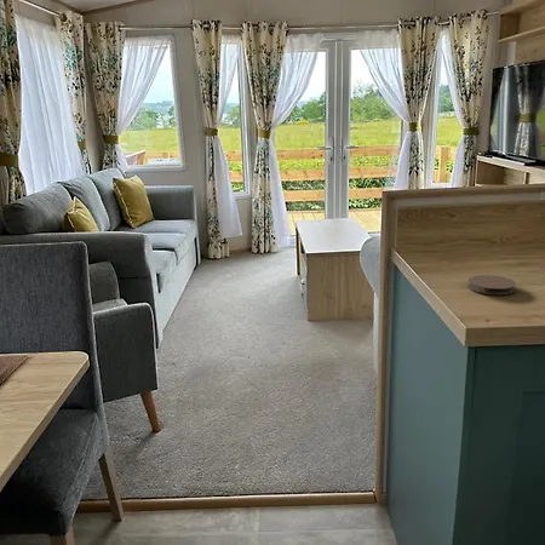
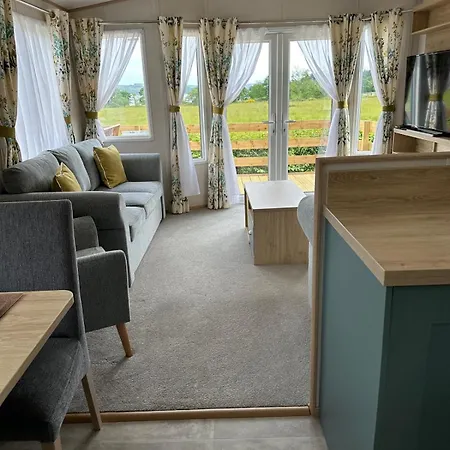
- coaster [466,274,517,296]
